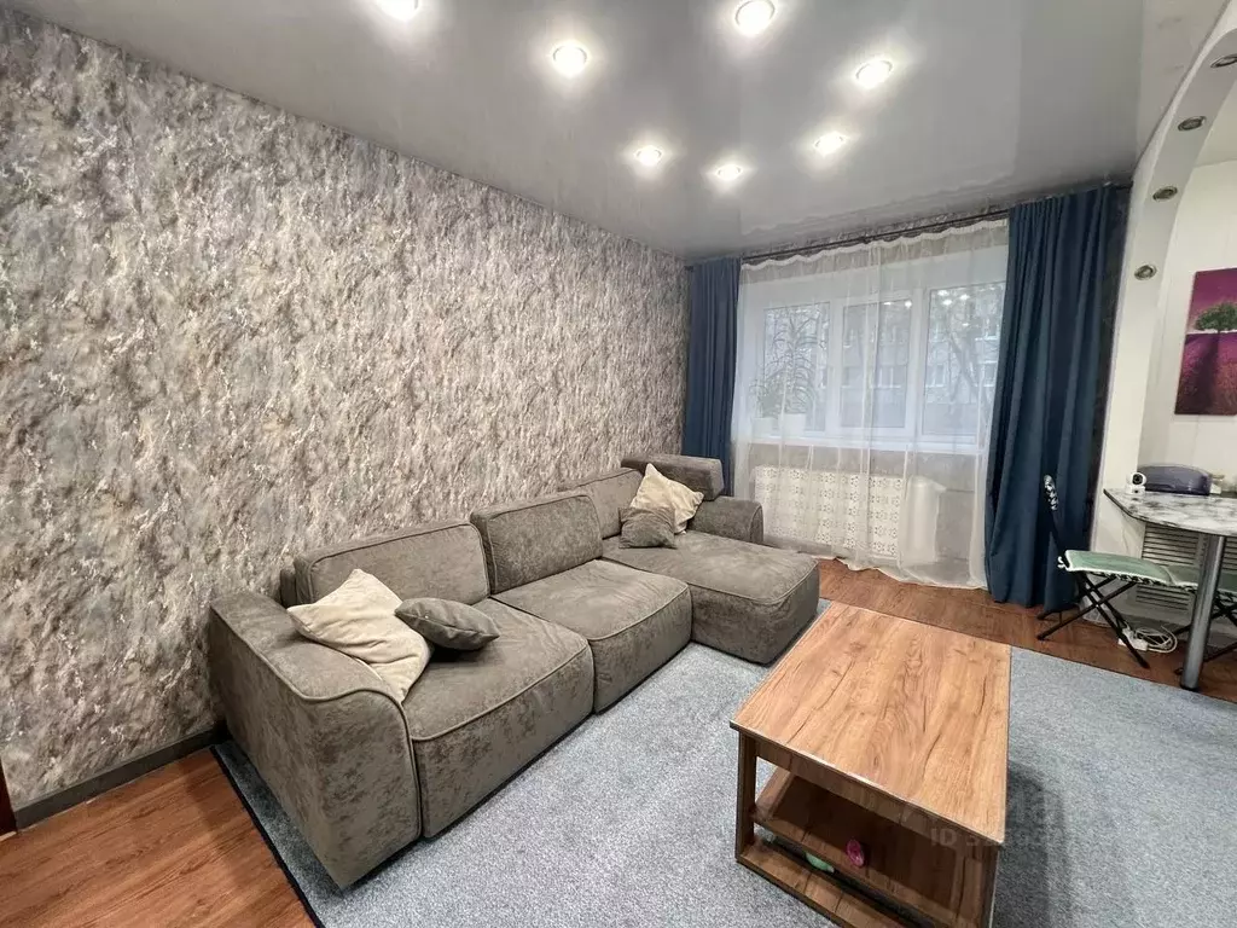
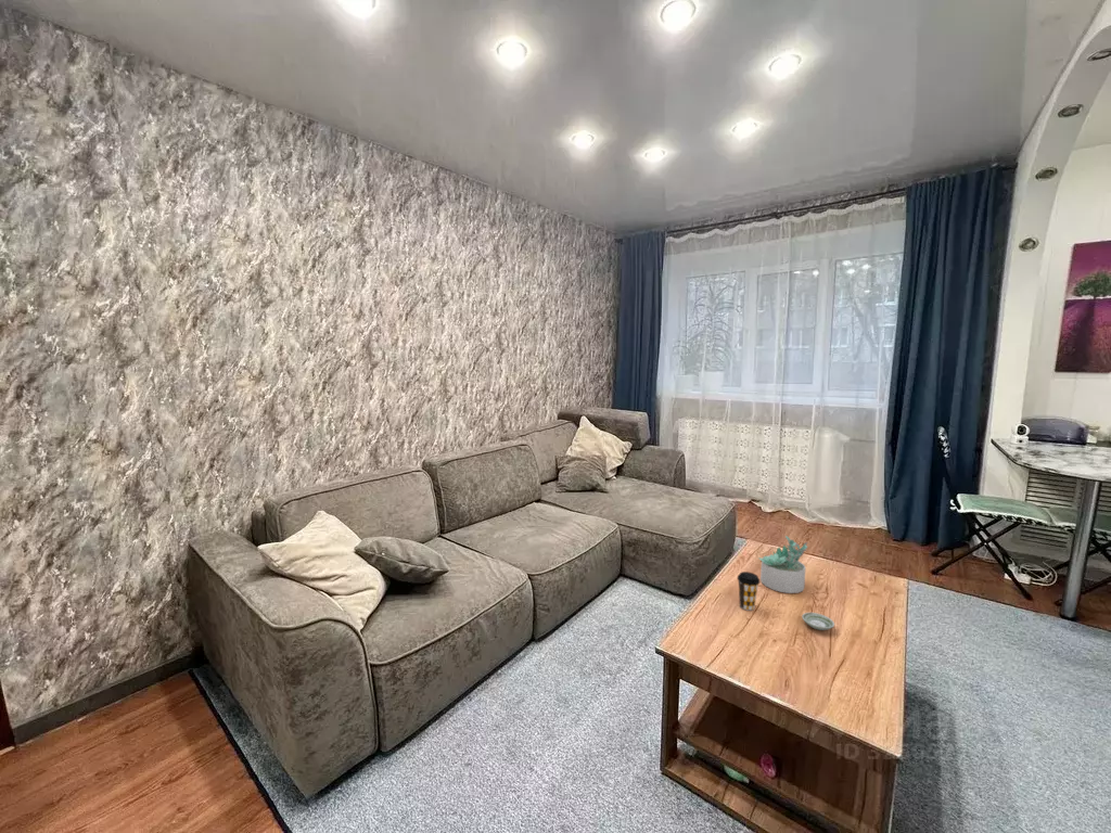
+ saucer [801,612,835,631]
+ succulent plant [757,535,808,594]
+ coffee cup [737,571,761,612]
